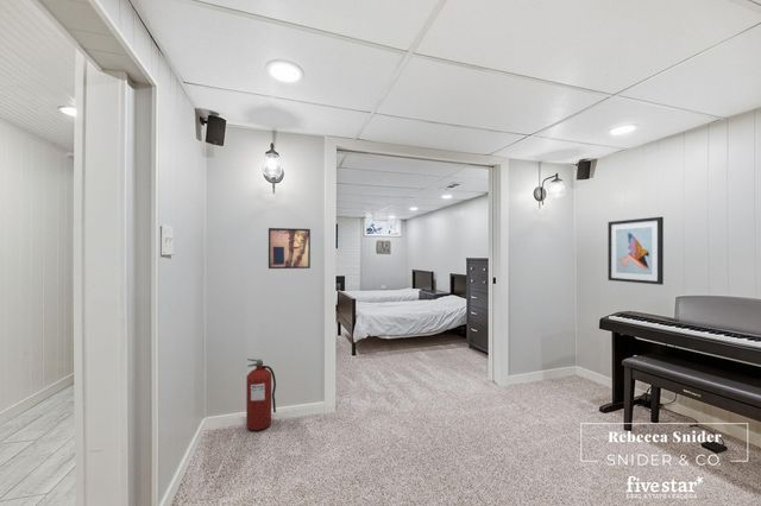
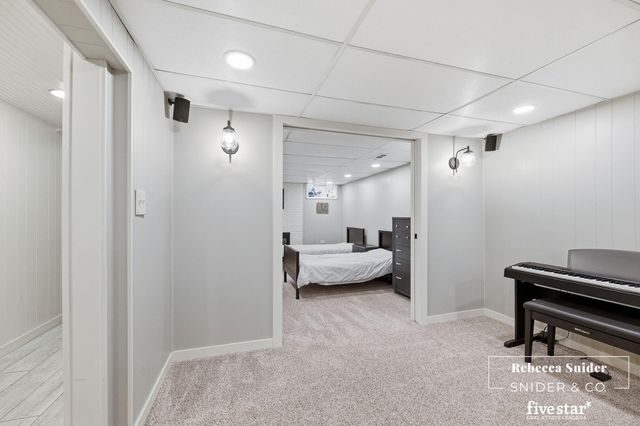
- fire extinguisher [245,358,277,431]
- wall art [606,216,665,286]
- wall art [268,227,312,270]
